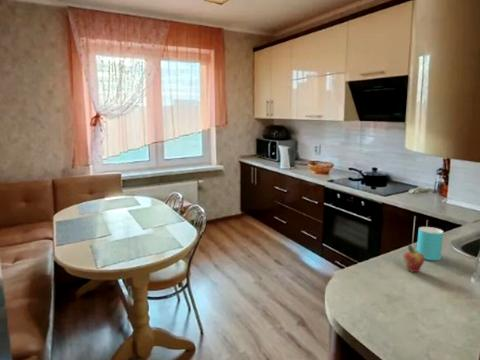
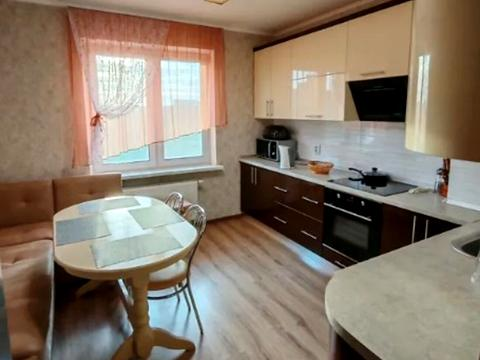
- cup [416,226,444,261]
- fruit [403,243,426,273]
